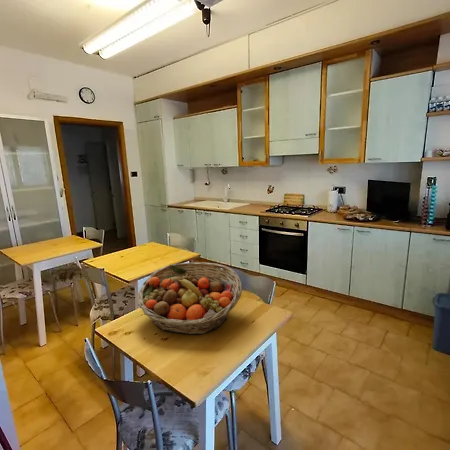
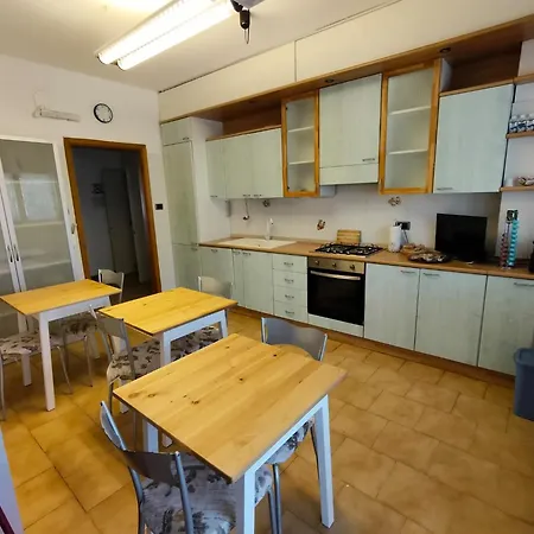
- fruit basket [137,261,243,335]
